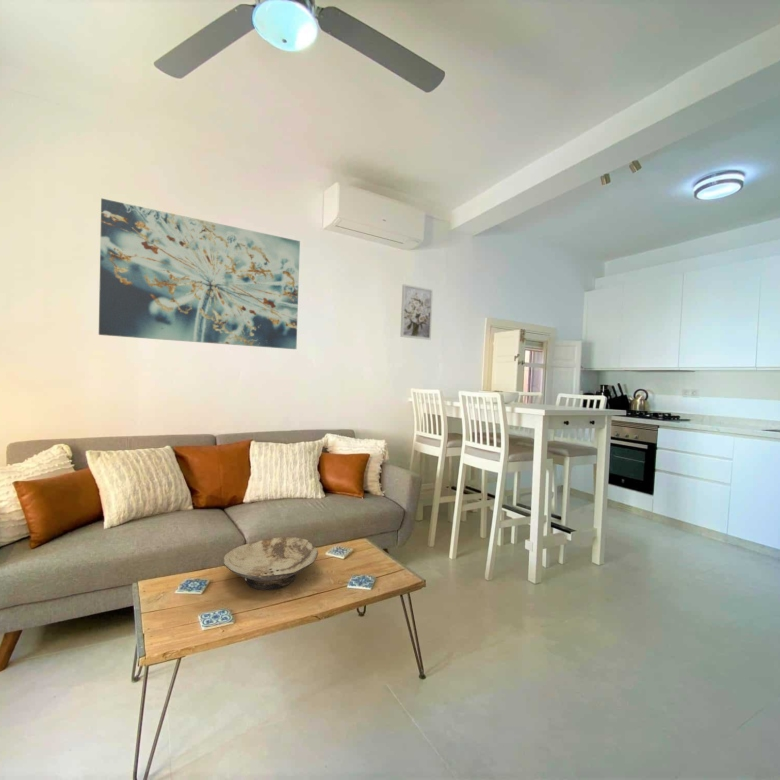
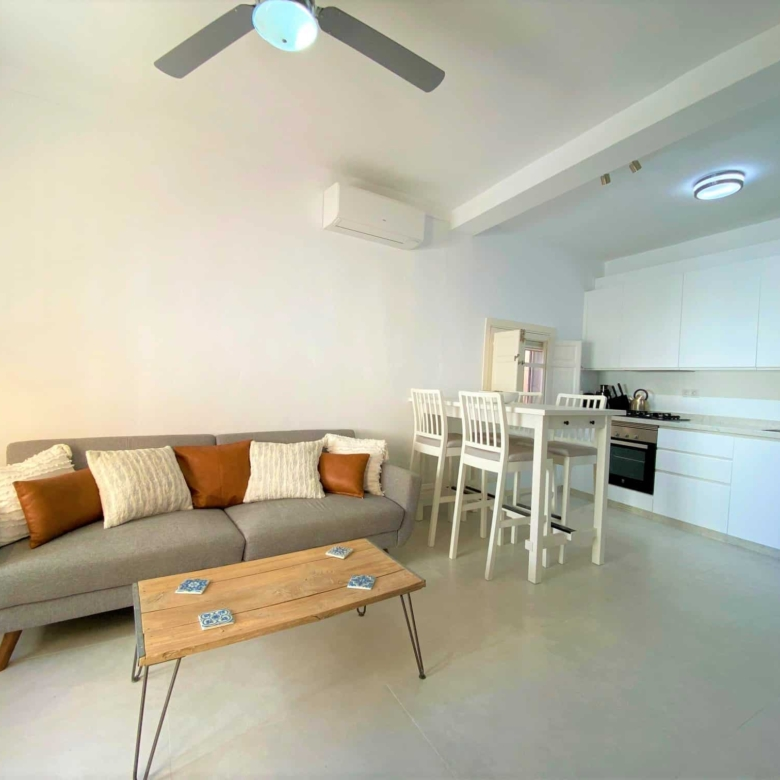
- wall art [399,283,434,341]
- bowl [223,536,319,591]
- wall art [98,197,301,350]
